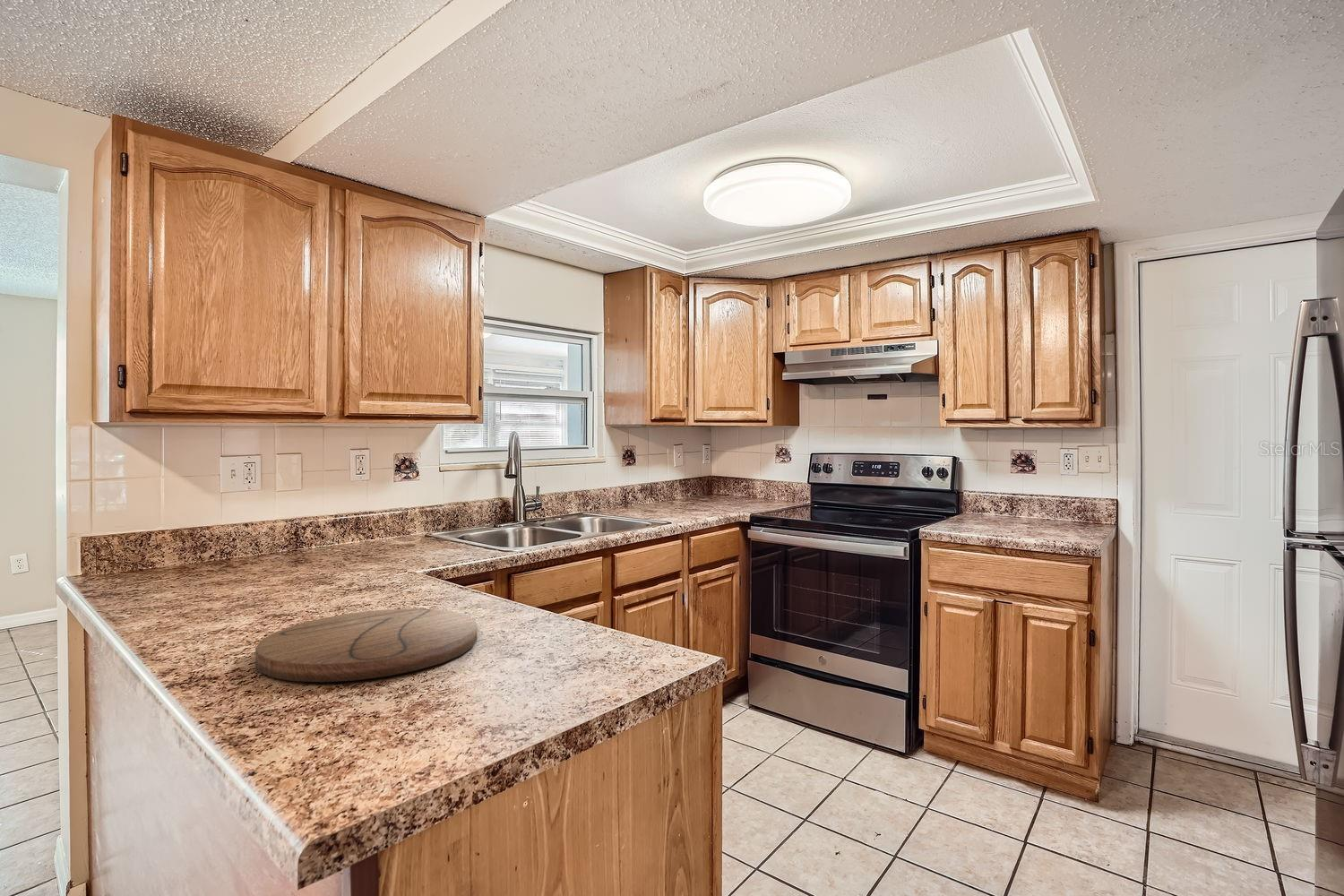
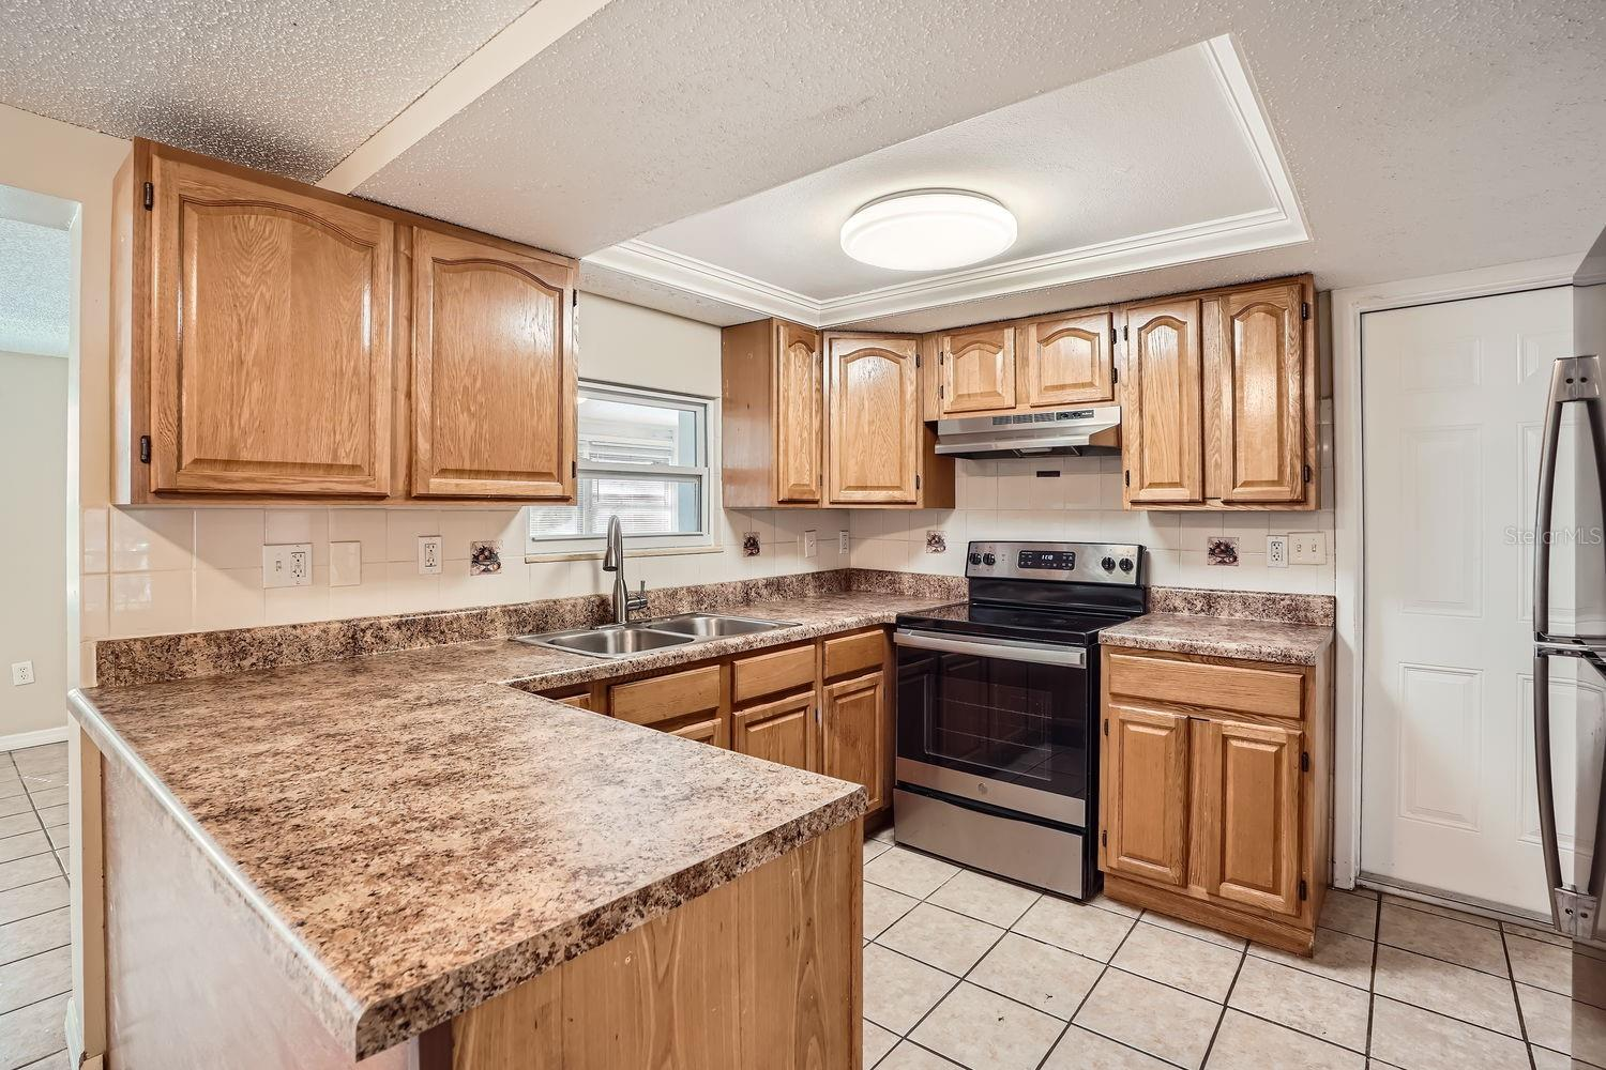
- cutting board [254,607,478,683]
